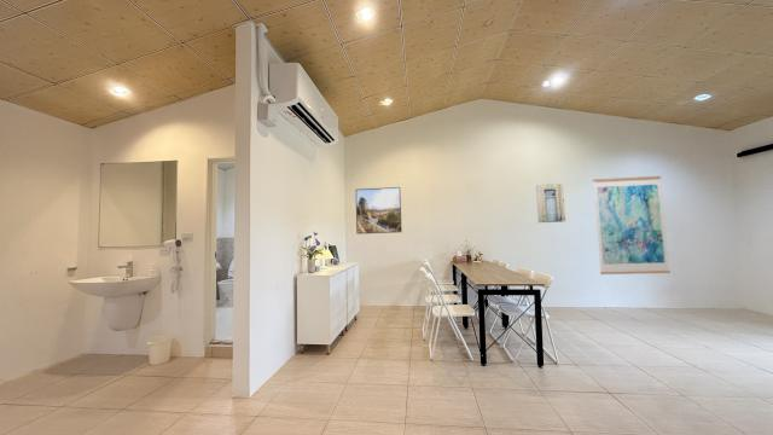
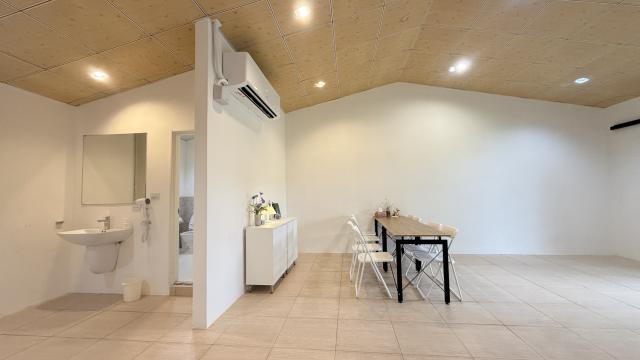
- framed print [355,186,403,234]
- wall art [535,182,566,224]
- wall art [592,175,672,276]
